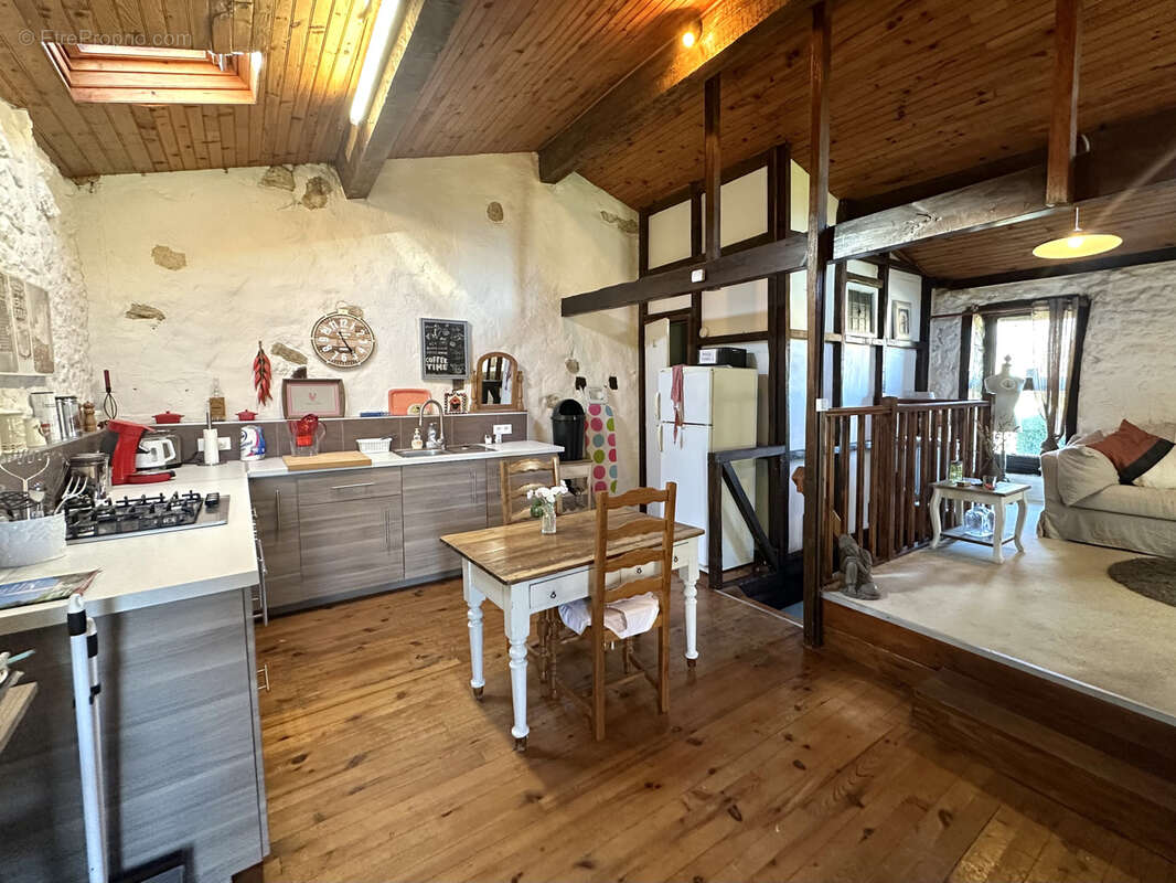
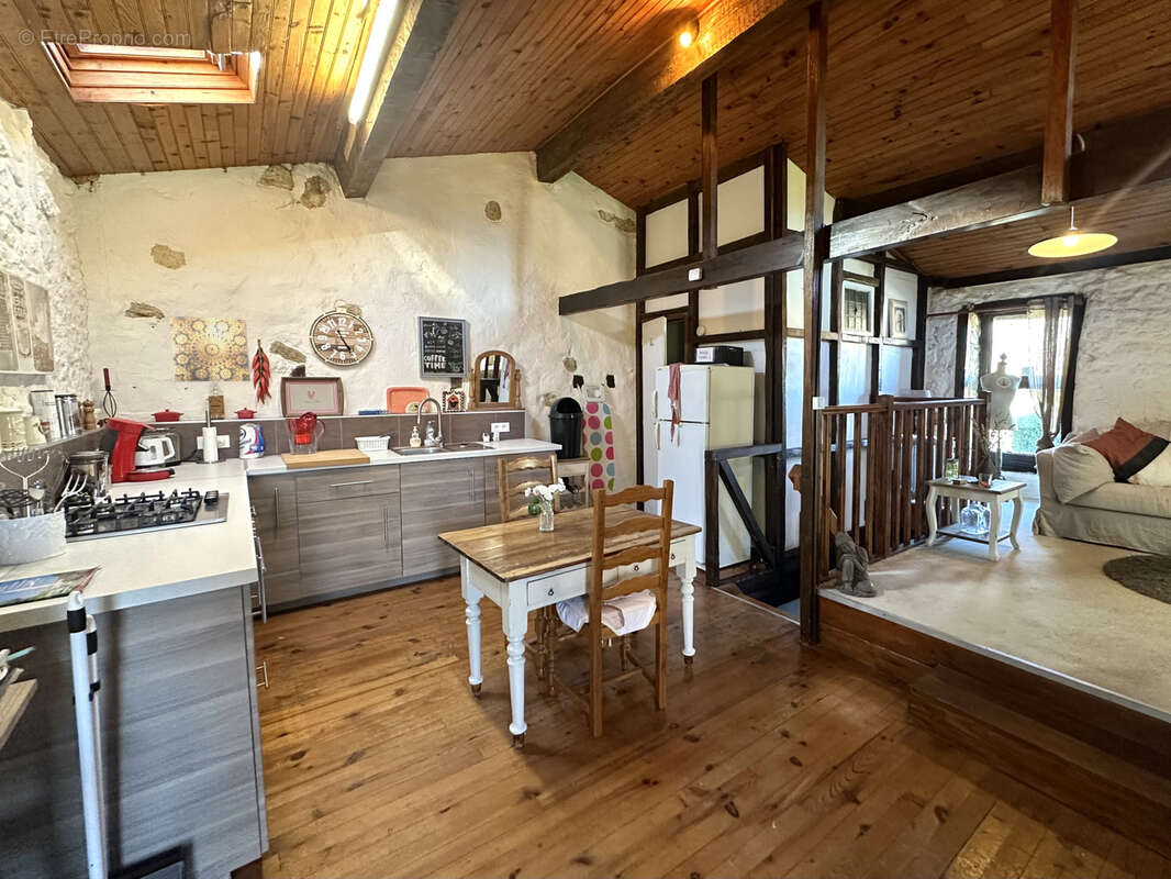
+ wall art [168,315,252,382]
